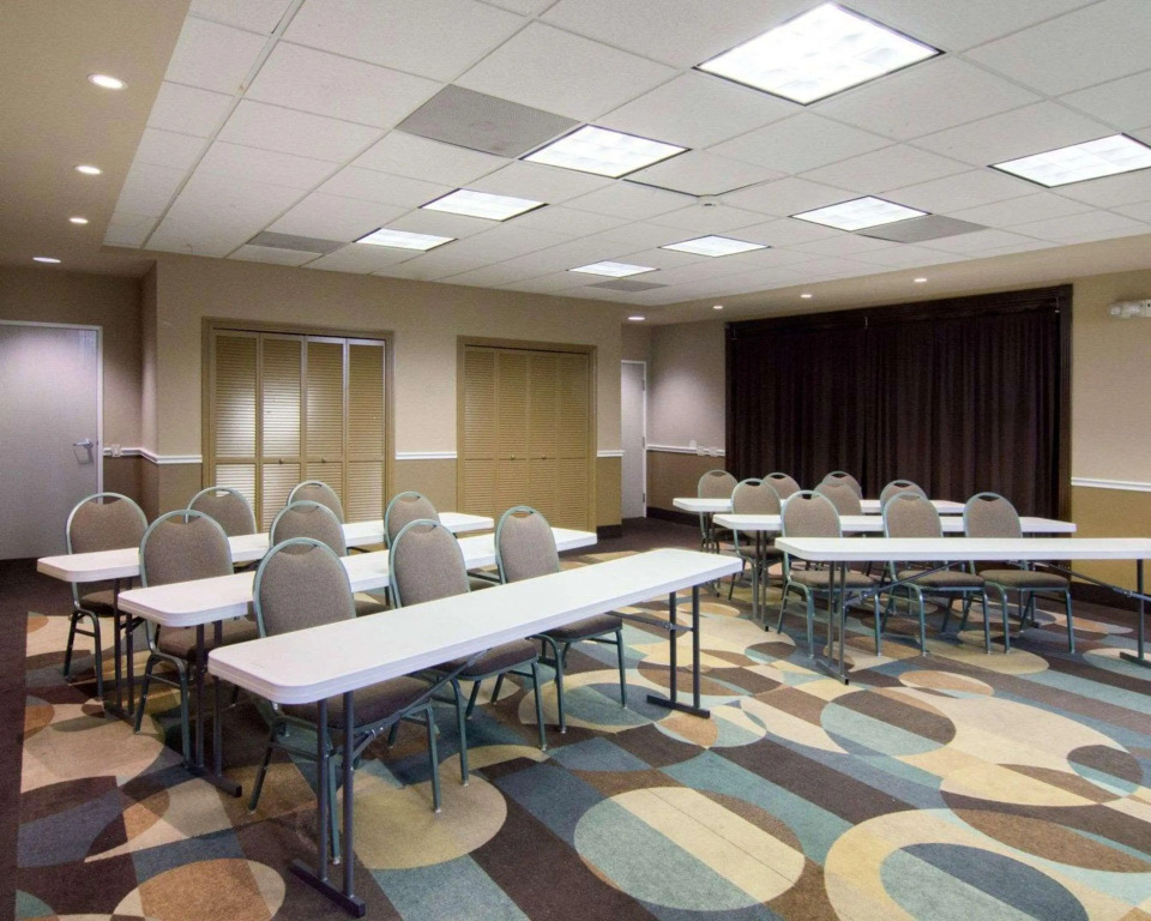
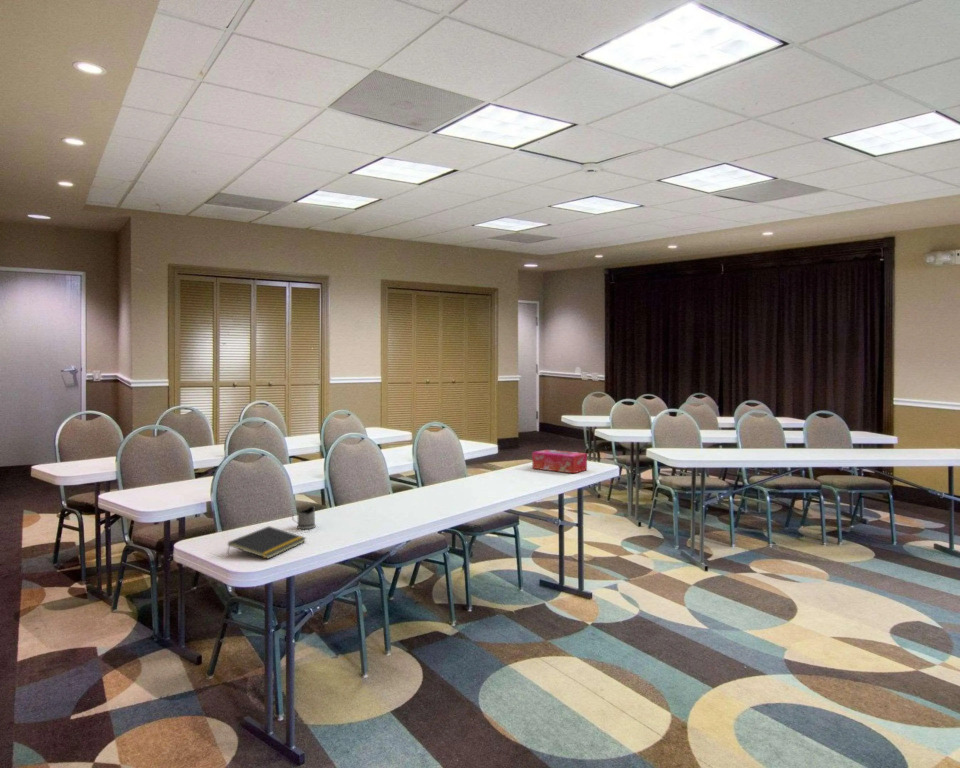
+ notepad [226,525,307,560]
+ tea glass holder [291,505,317,530]
+ tissue box [531,449,588,474]
